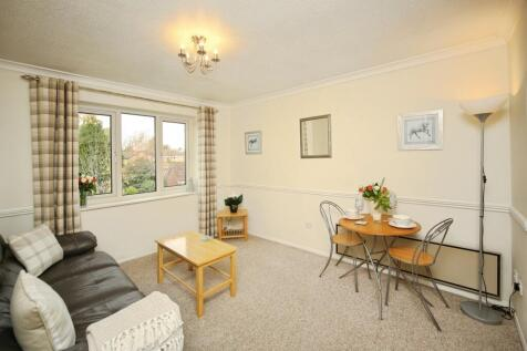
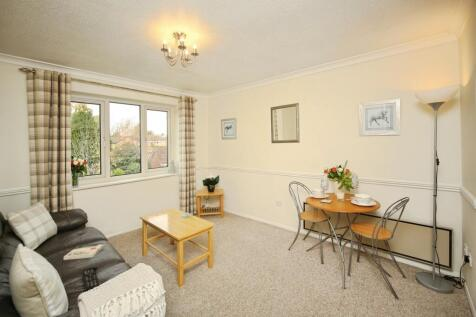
+ book [63,242,105,261]
+ remote control [82,266,100,292]
